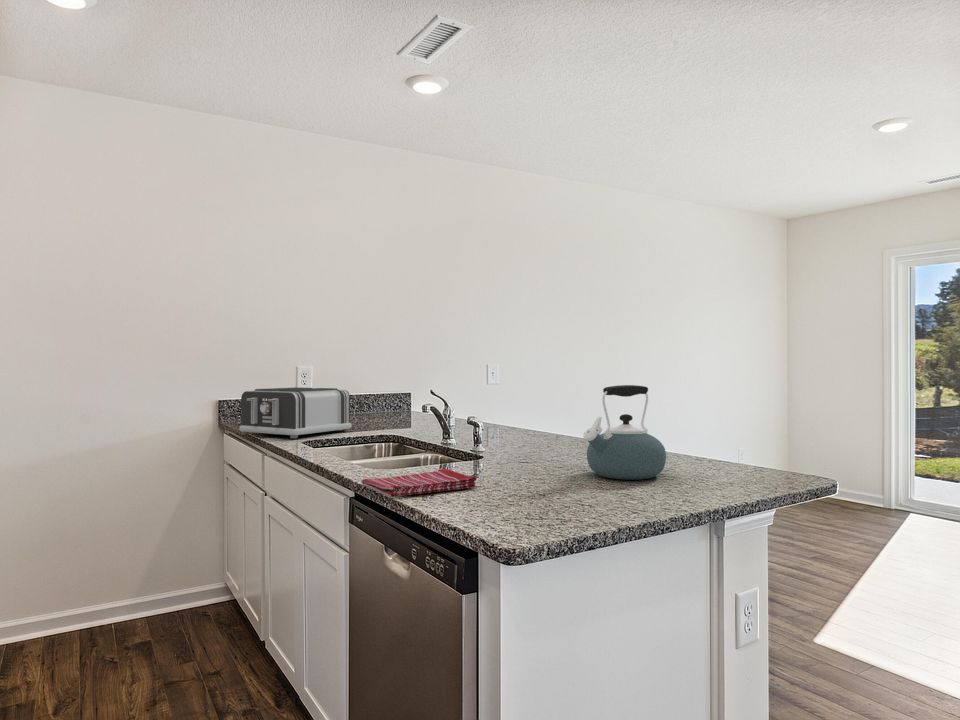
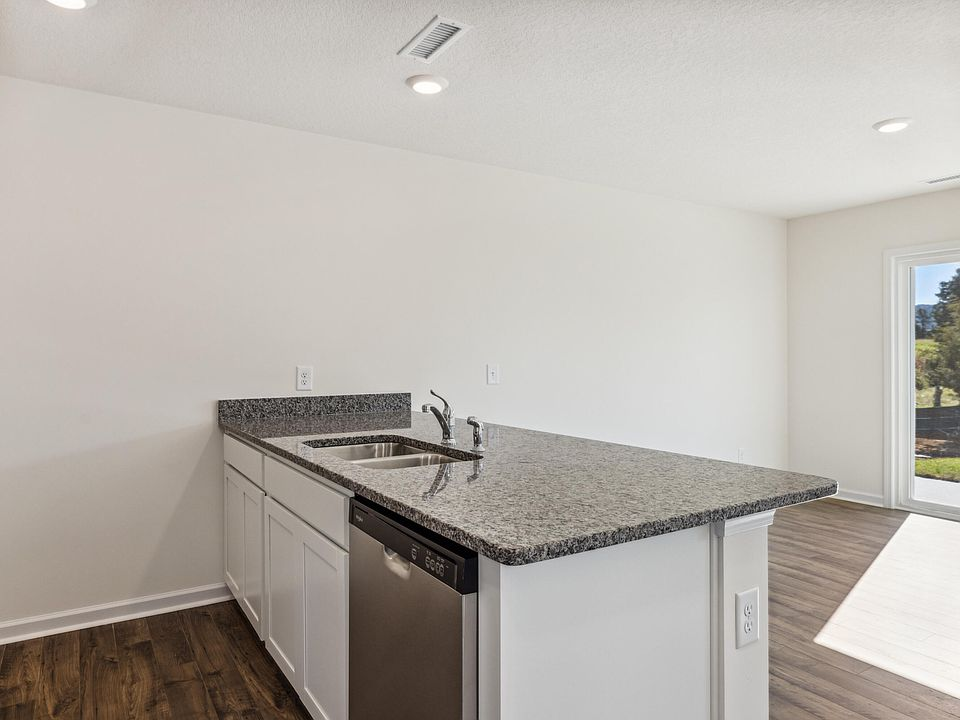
- toaster [238,386,352,439]
- kettle [582,384,667,481]
- dish towel [360,468,477,498]
